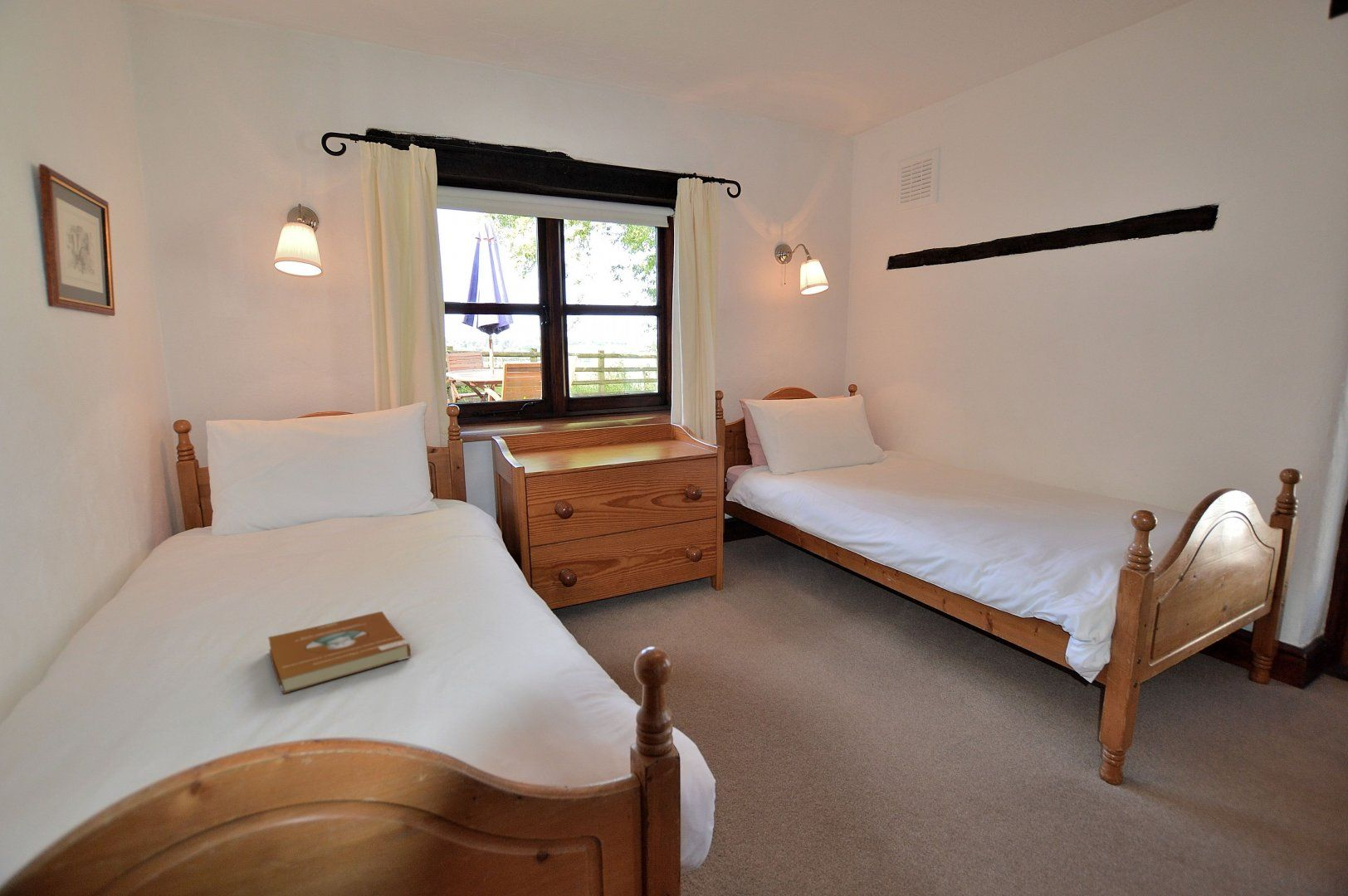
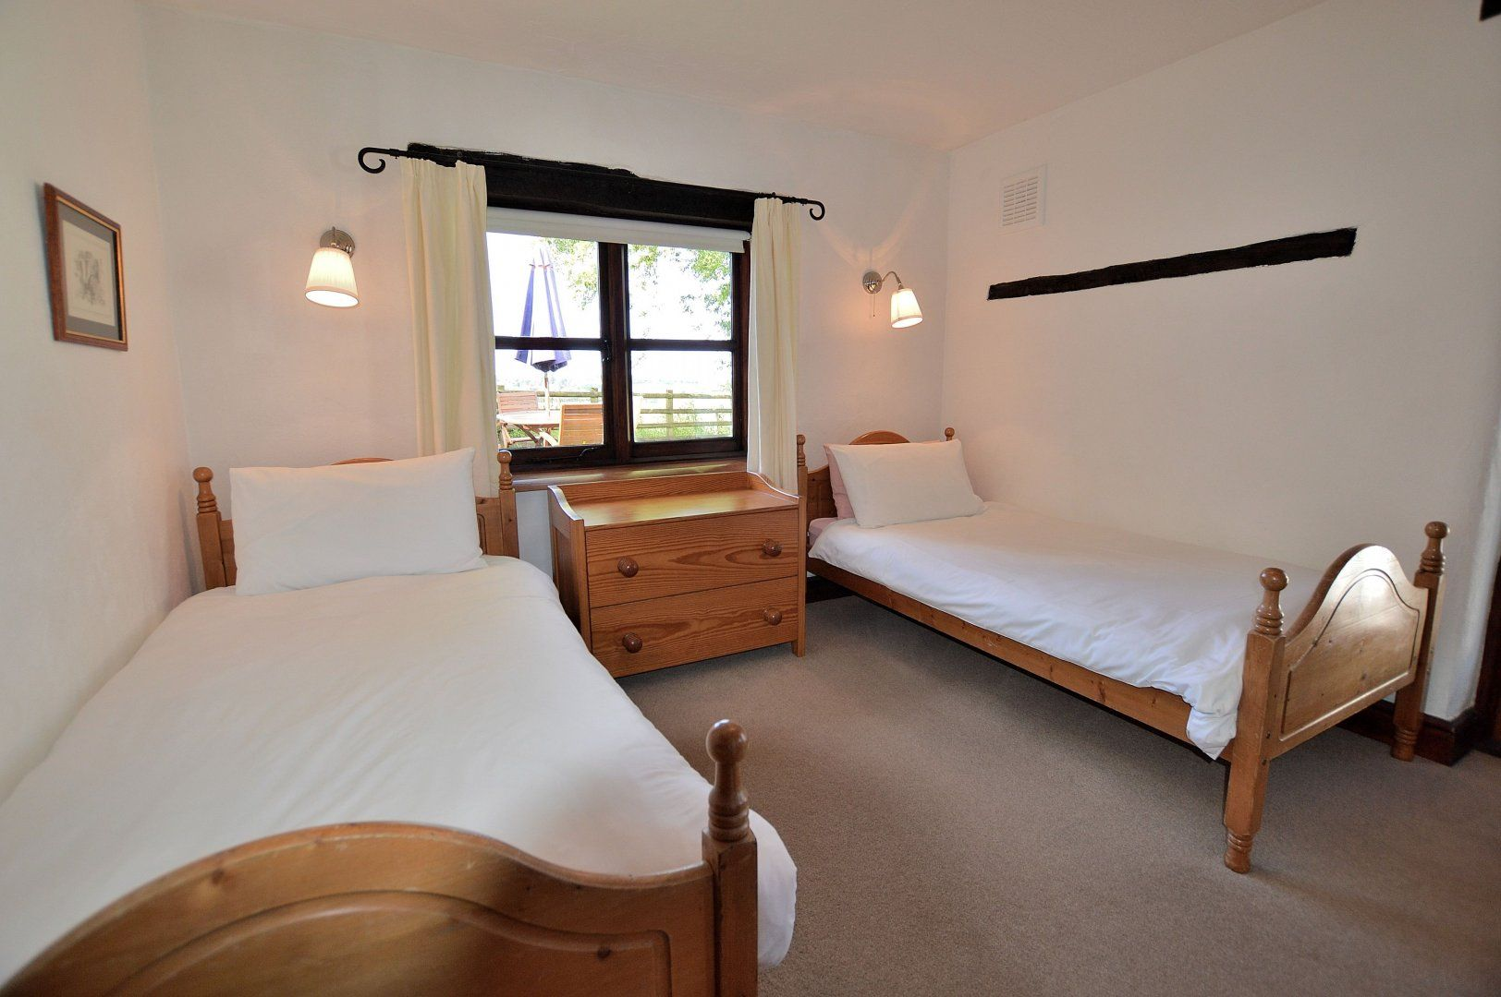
- book [267,611,412,694]
